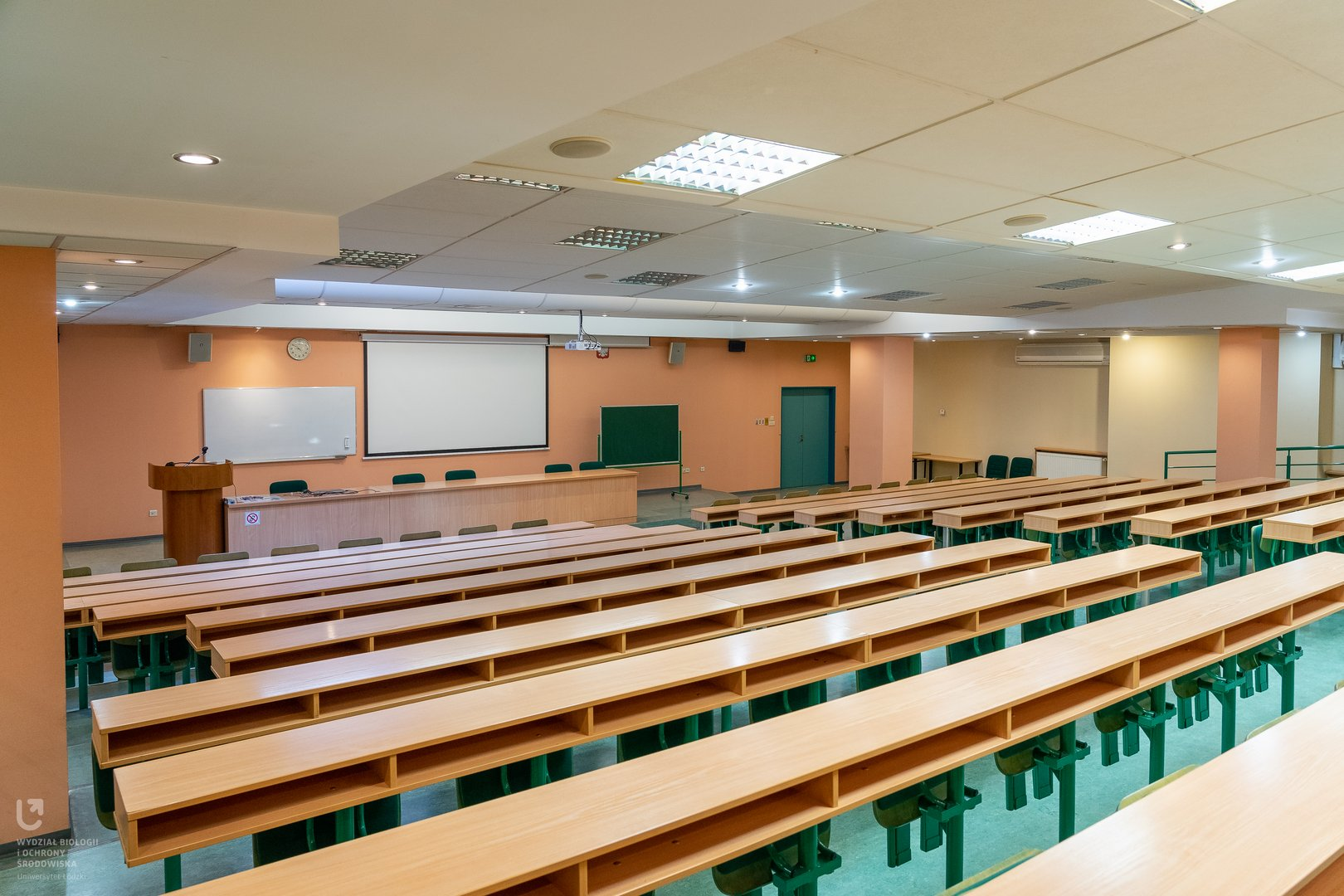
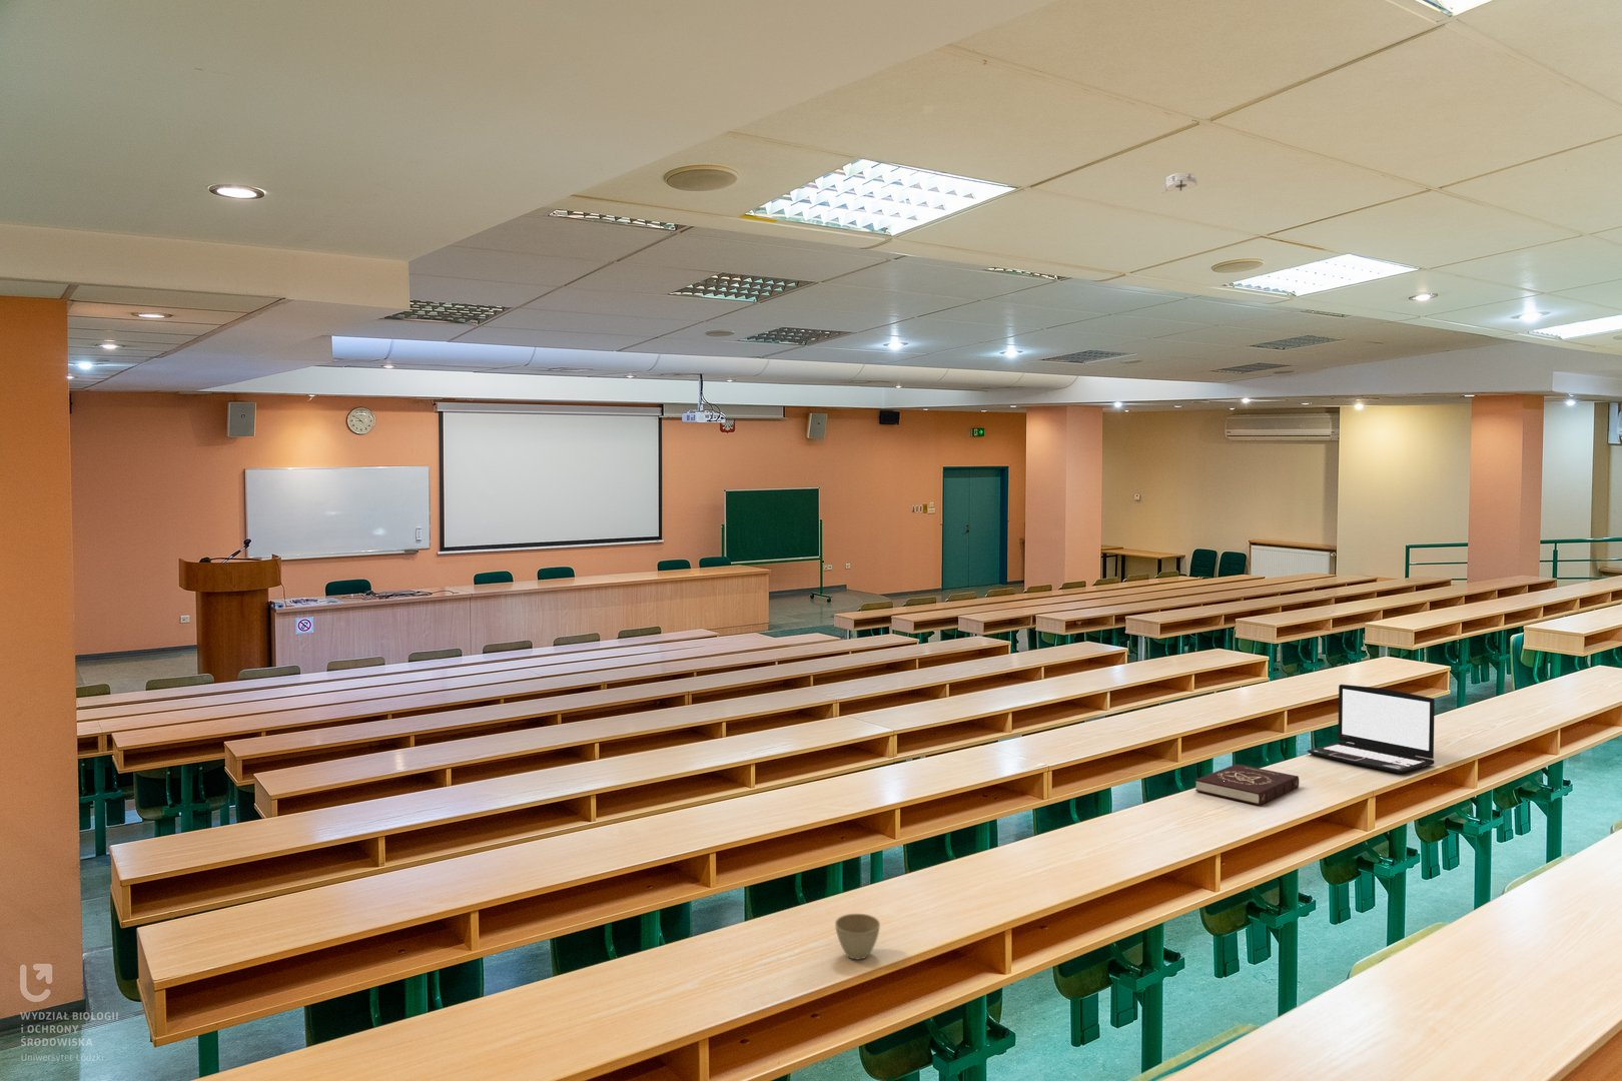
+ book [1195,764,1301,806]
+ smoke detector [1161,171,1201,194]
+ laptop [1307,684,1436,773]
+ flower pot [834,913,881,960]
